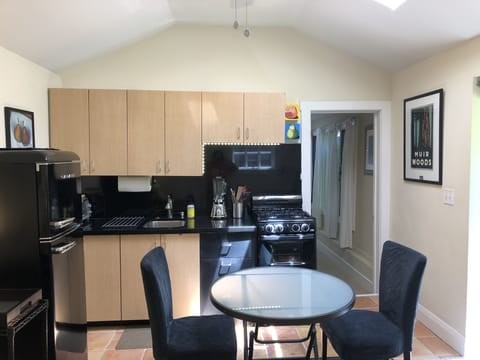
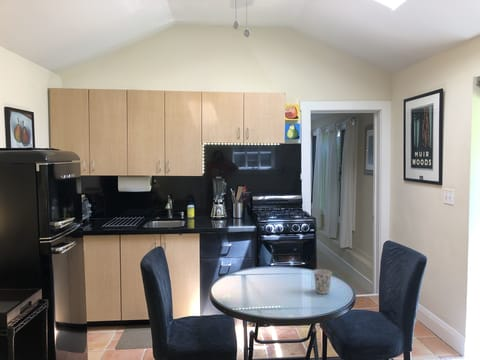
+ cup [312,268,333,295]
